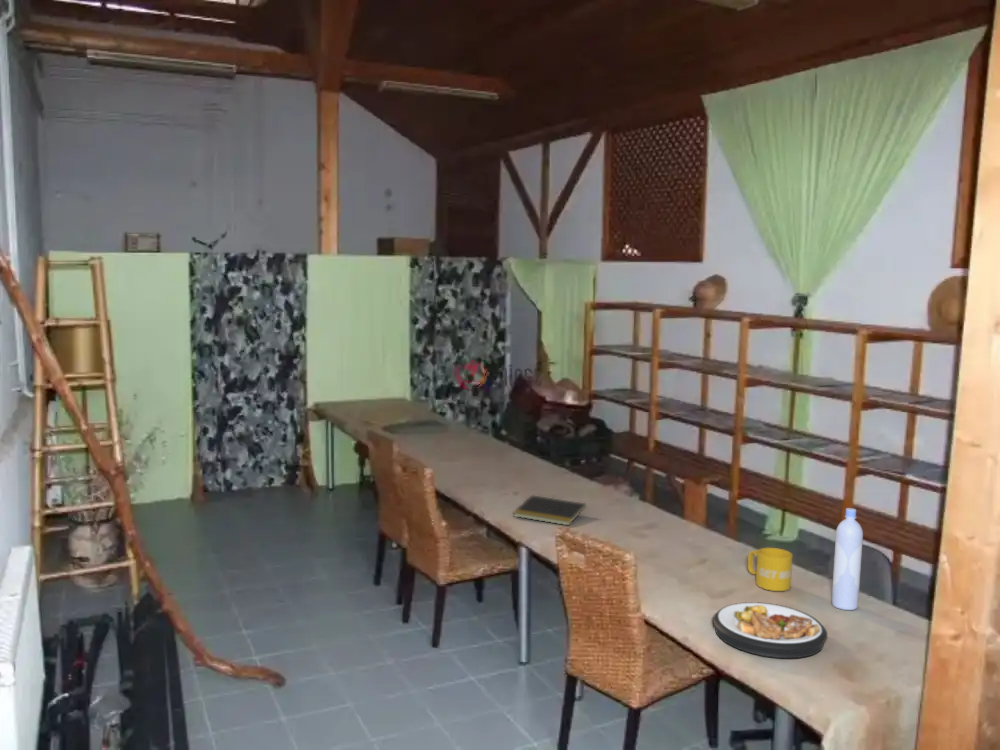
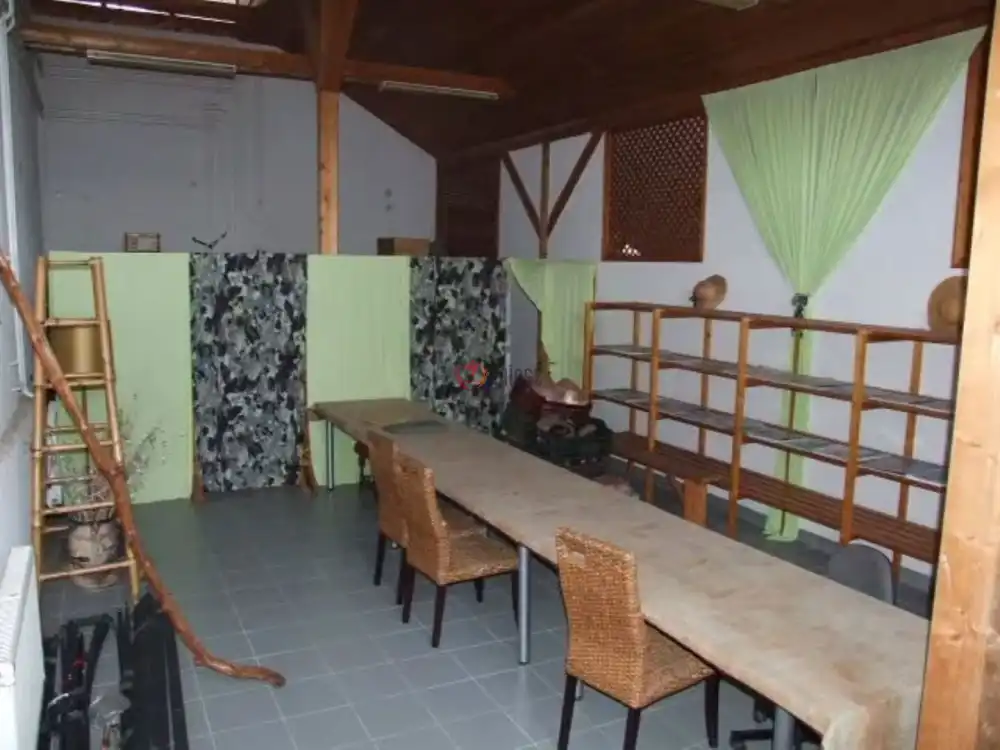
- notepad [512,494,587,526]
- plate [712,601,828,659]
- bottle [831,507,864,611]
- mug [747,547,794,592]
